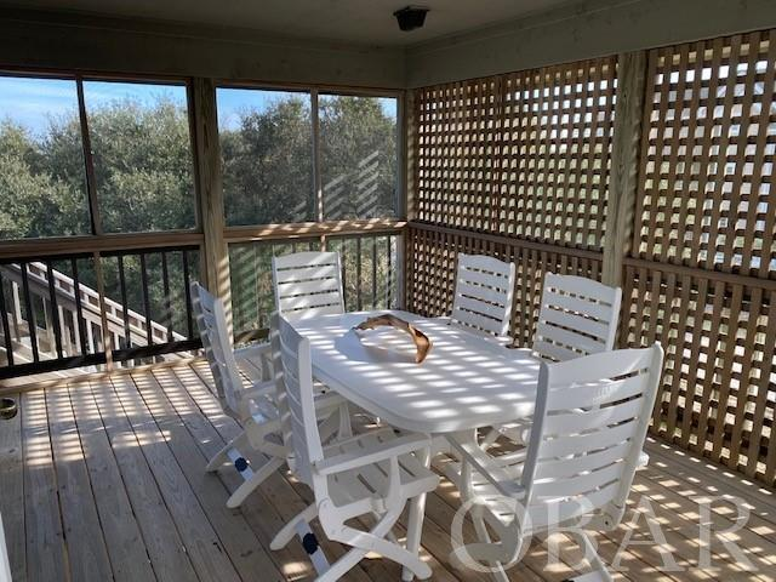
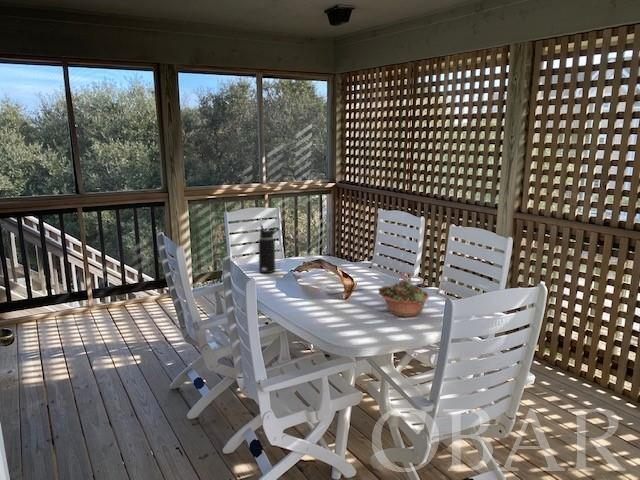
+ water bottle [257,223,280,274]
+ succulent planter [377,271,430,318]
